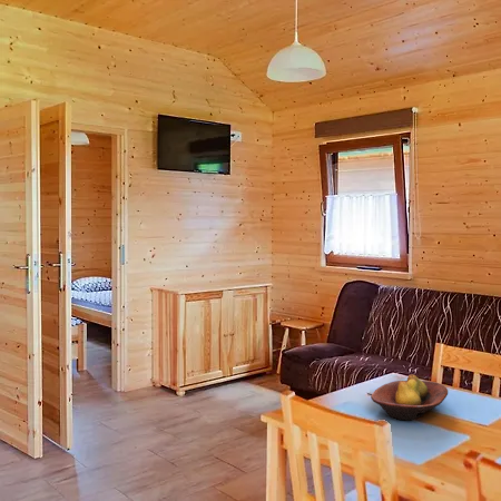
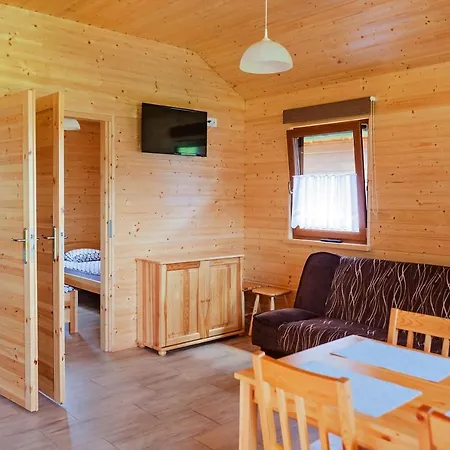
- fruit bowl [370,374,449,421]
